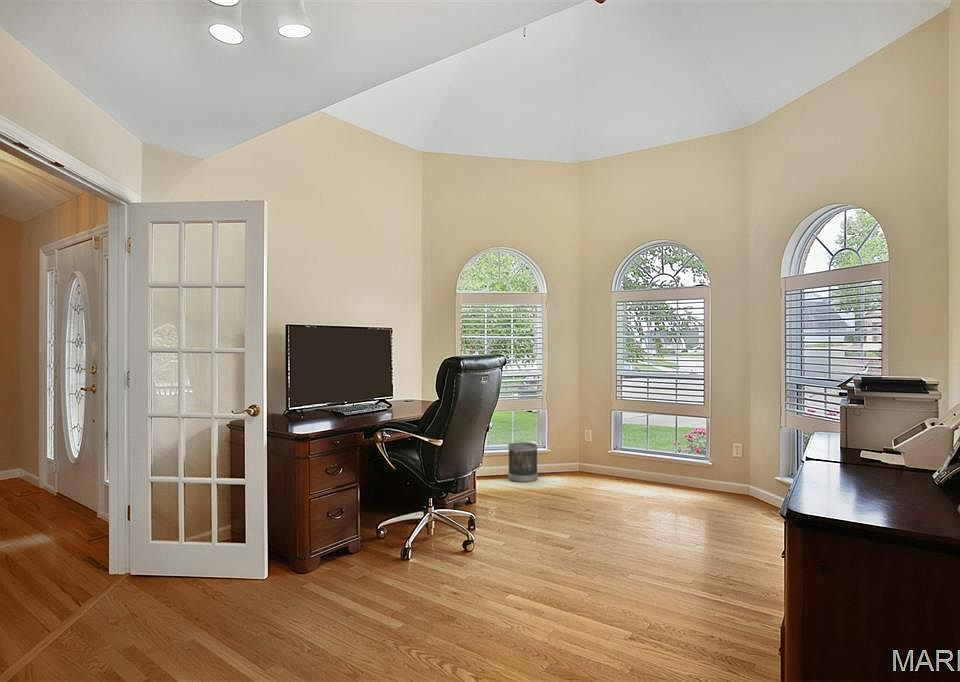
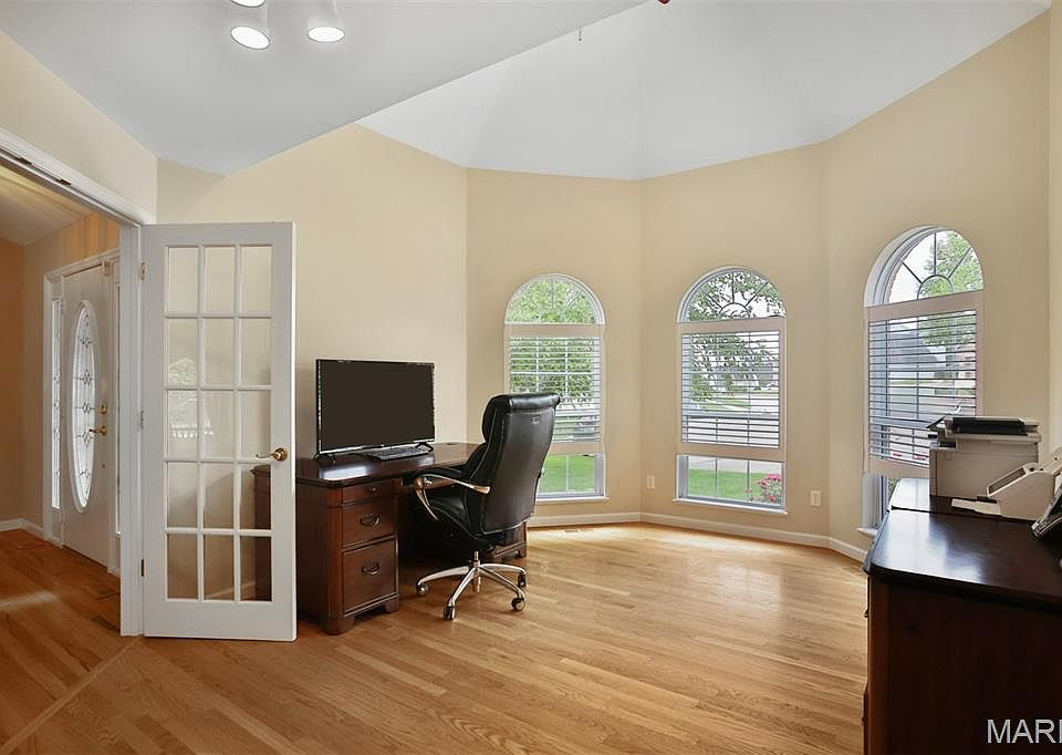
- wastebasket [507,441,539,483]
